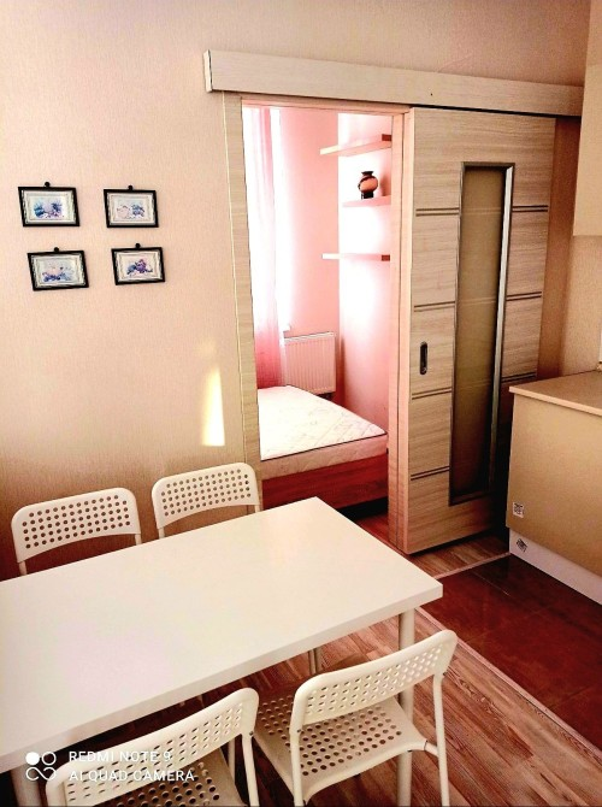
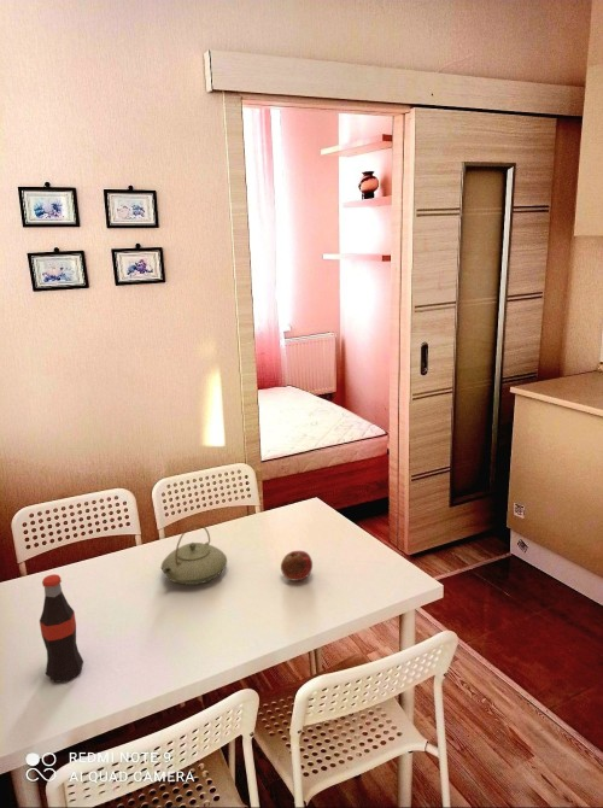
+ bottle [39,573,84,683]
+ teapot [160,523,228,586]
+ fruit [280,550,314,581]
